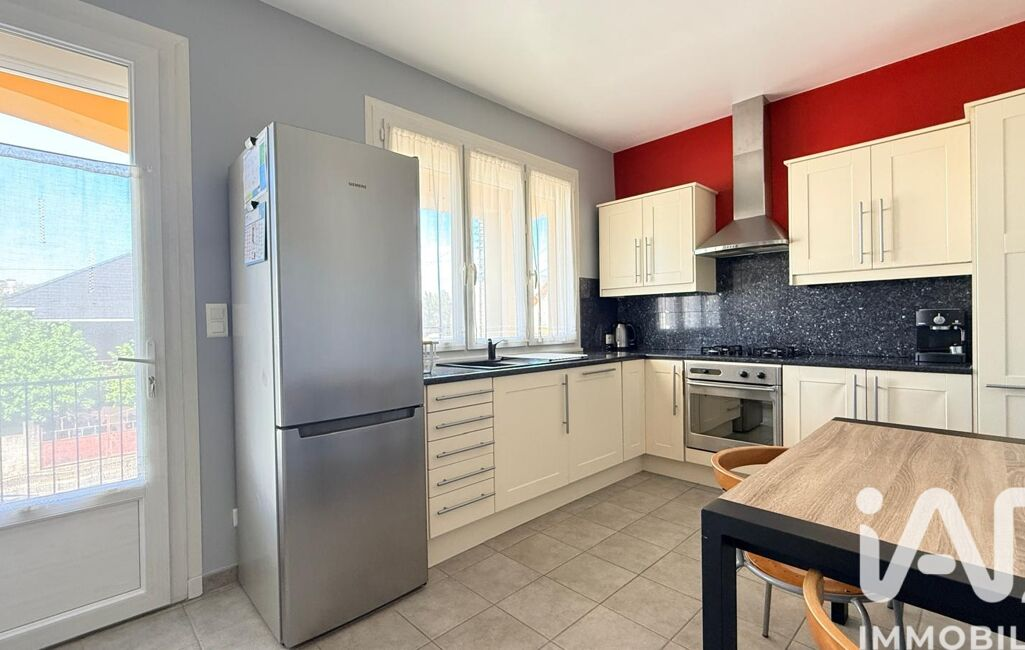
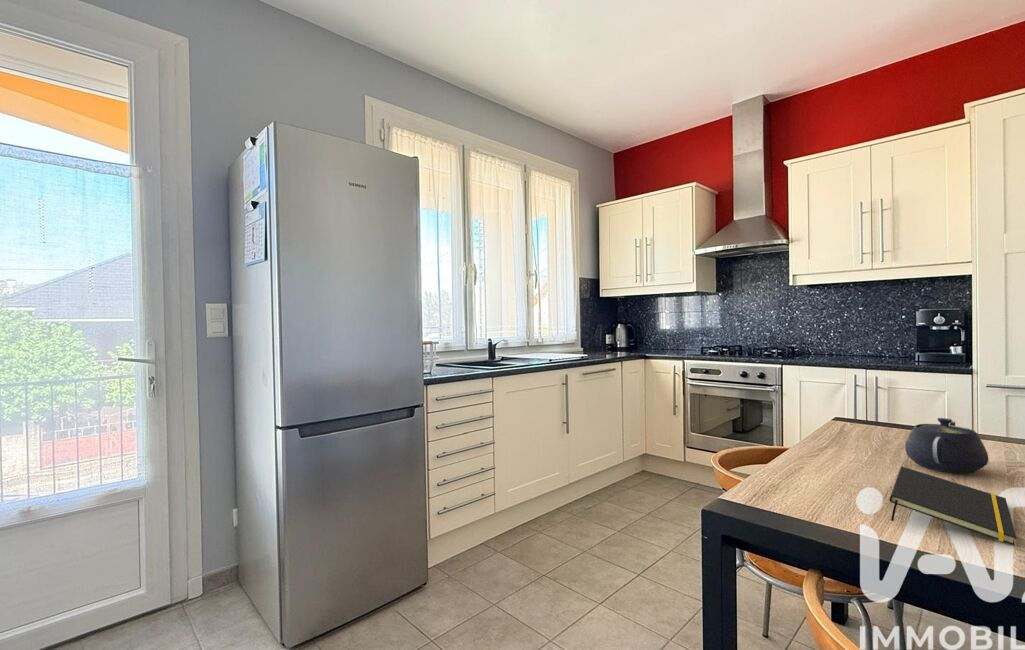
+ teapot [904,417,990,474]
+ notepad [889,466,1017,546]
